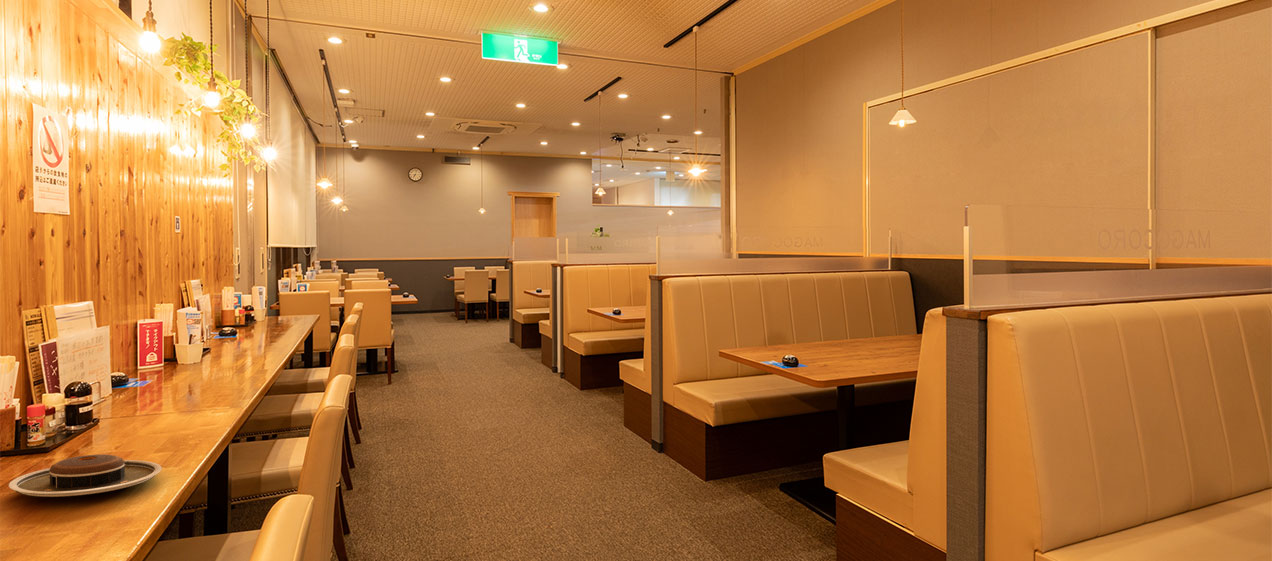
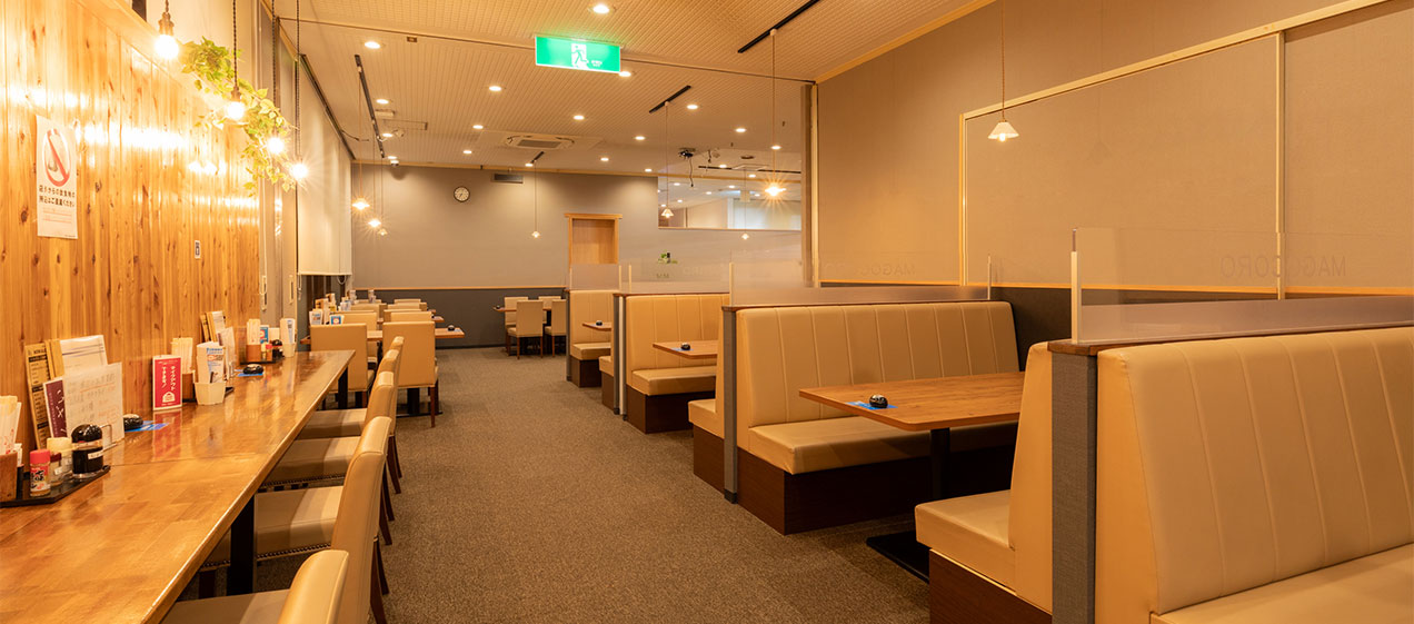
- plate [8,454,163,498]
